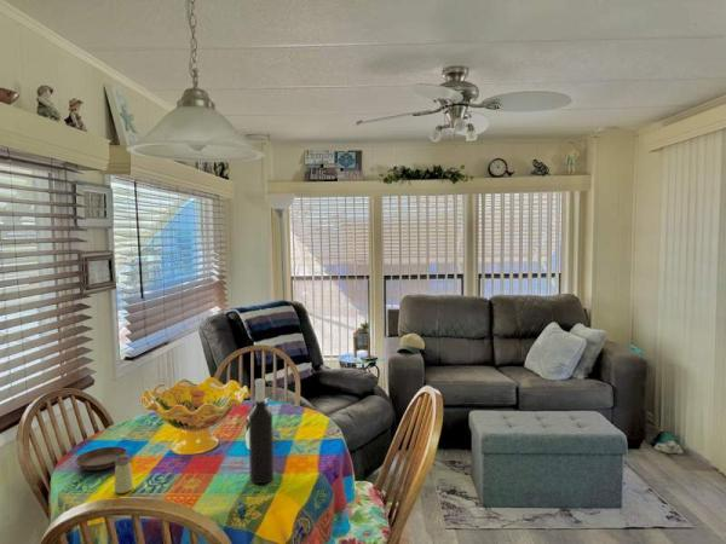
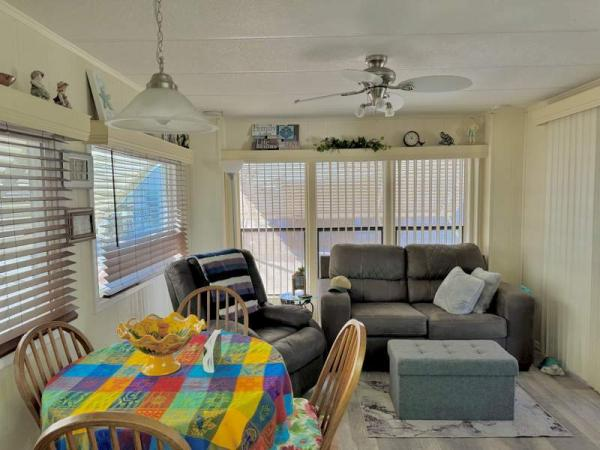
- saucer [75,445,128,471]
- saltshaker [113,455,134,494]
- wine bottle [248,377,275,485]
